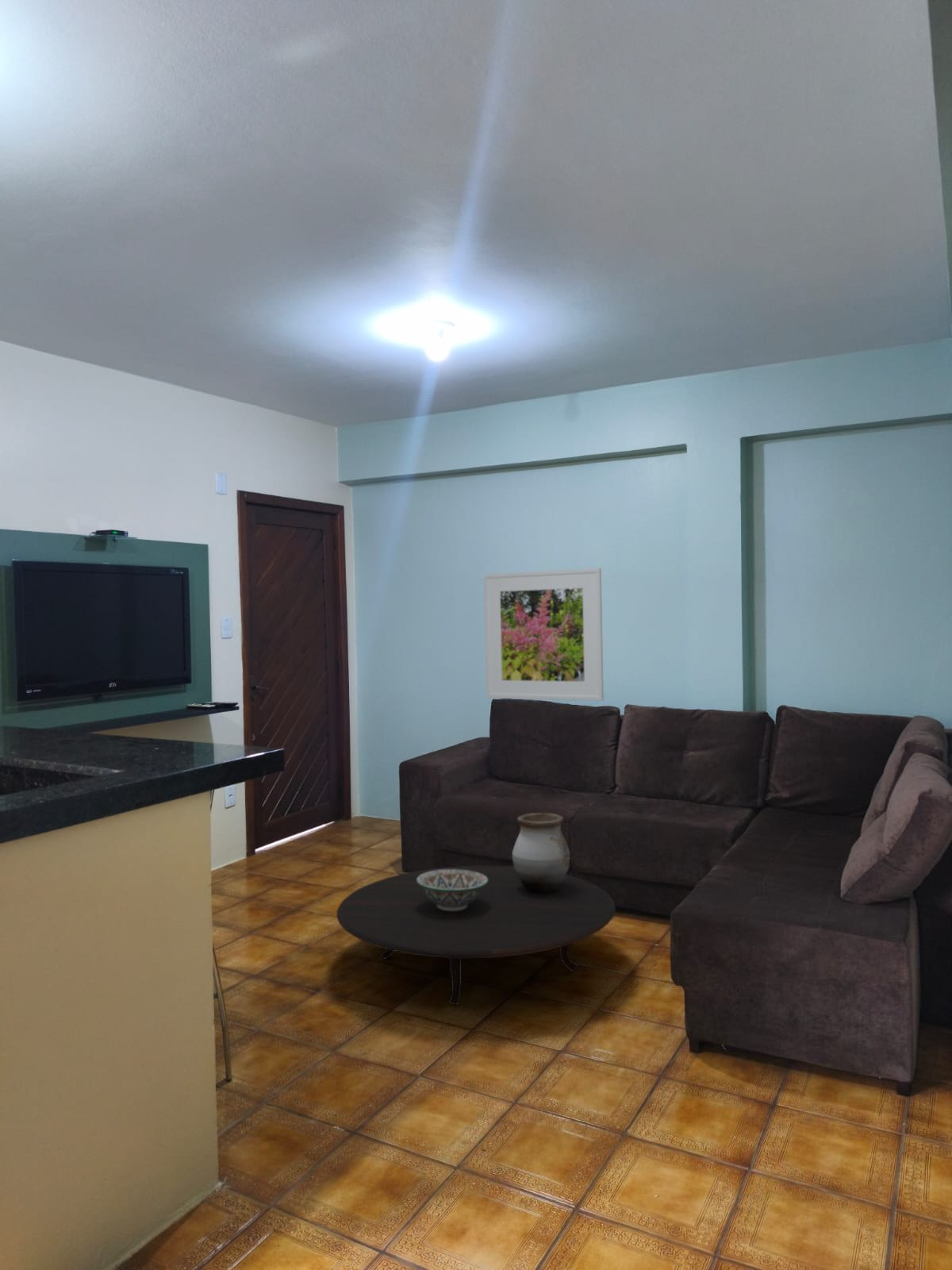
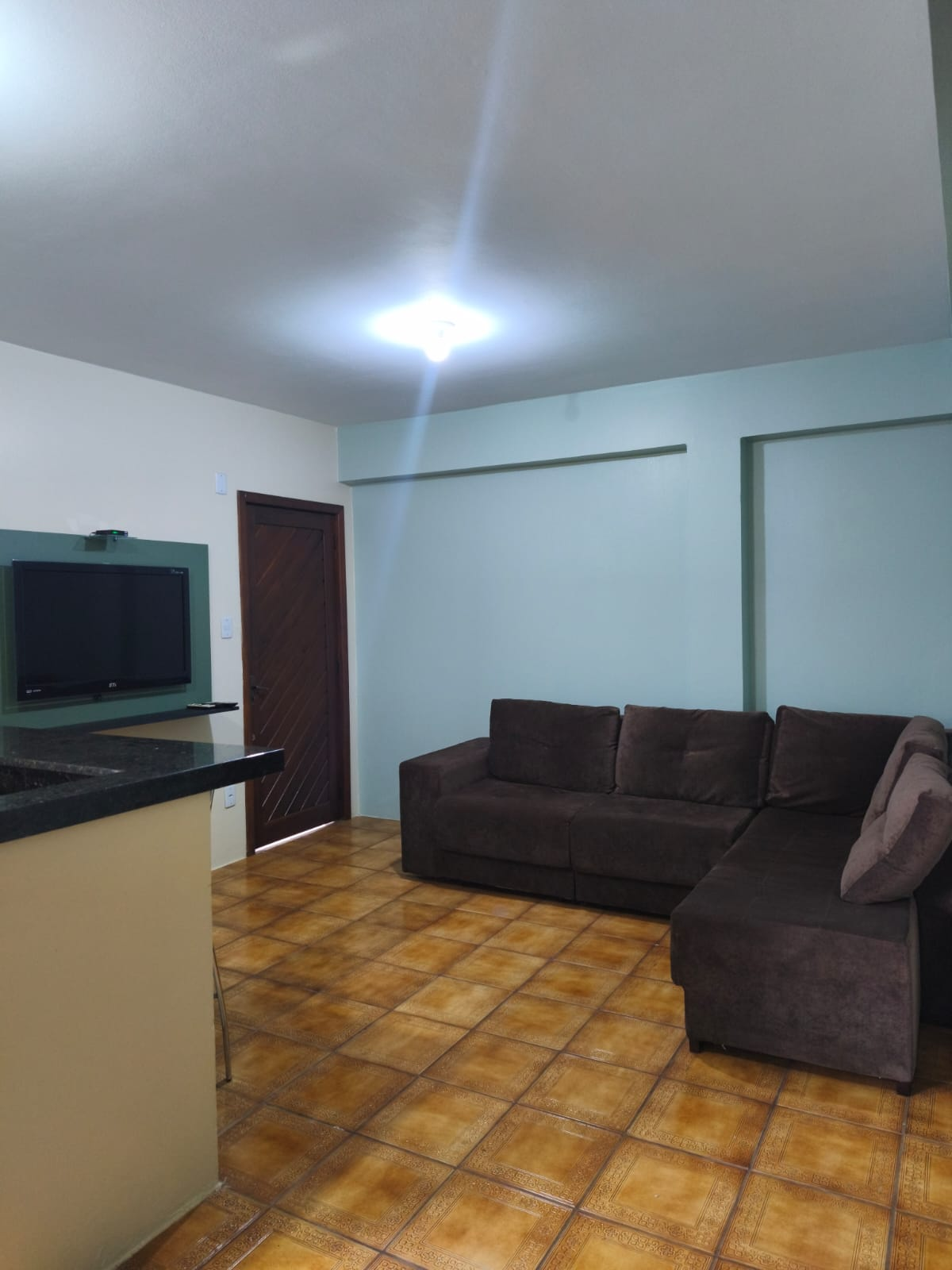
- decorative bowl [417,869,488,911]
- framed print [483,568,605,702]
- table [336,865,616,1006]
- vase [512,812,571,893]
